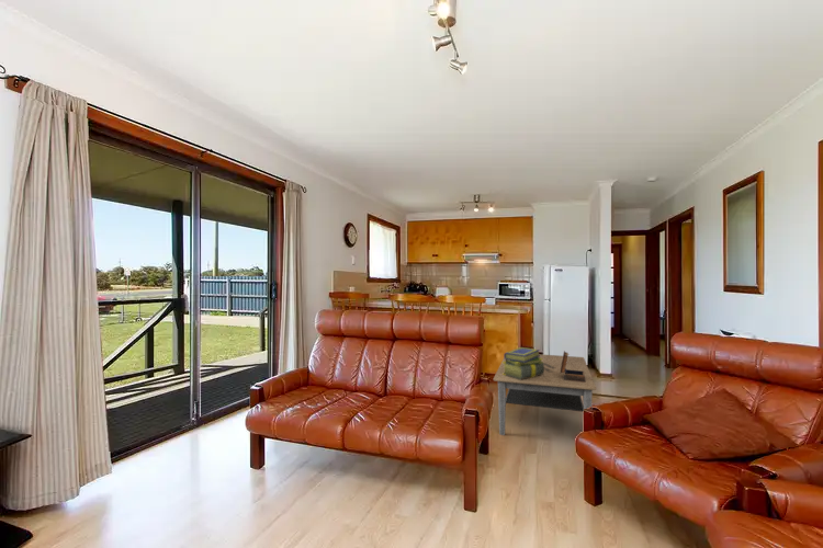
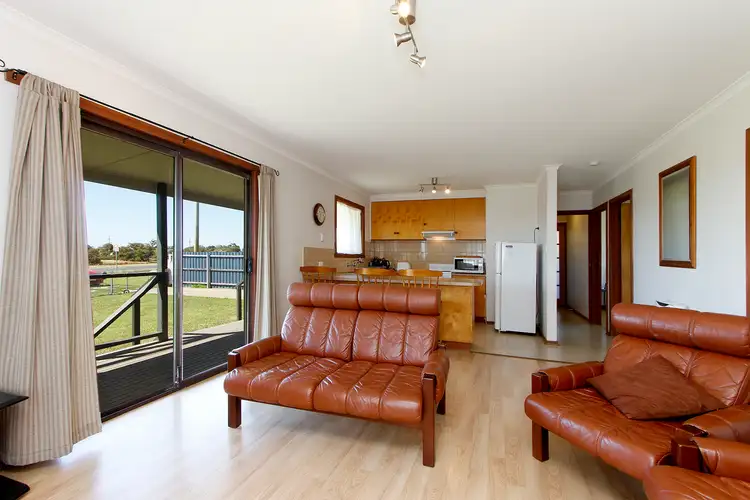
- coffee table [493,353,597,436]
- decorative box [560,350,586,383]
- stack of books [503,346,544,379]
